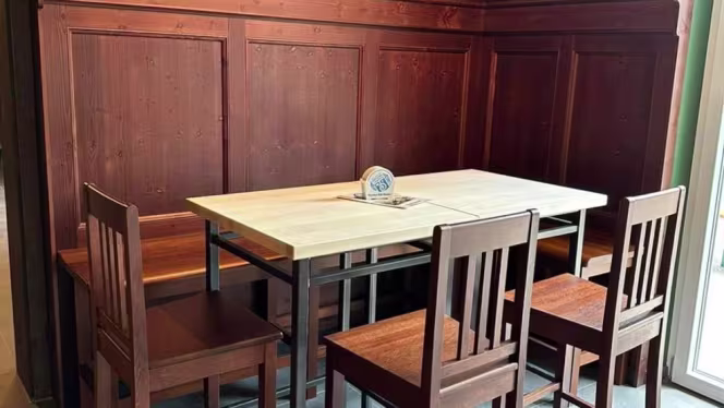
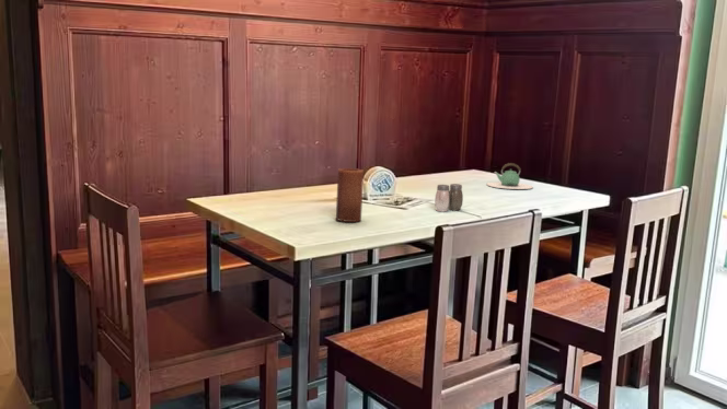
+ salt and pepper shaker [434,183,464,212]
+ teapot [485,162,534,190]
+ candle [335,167,365,223]
